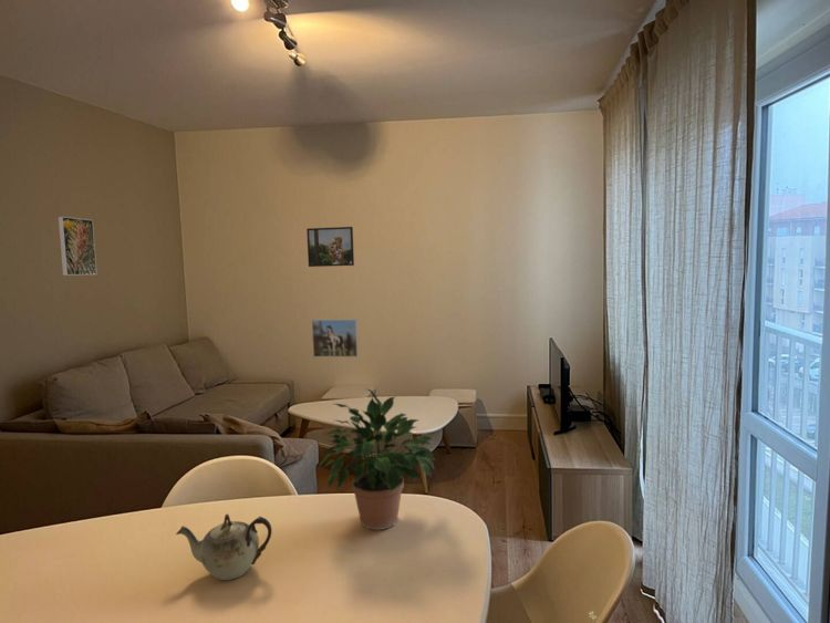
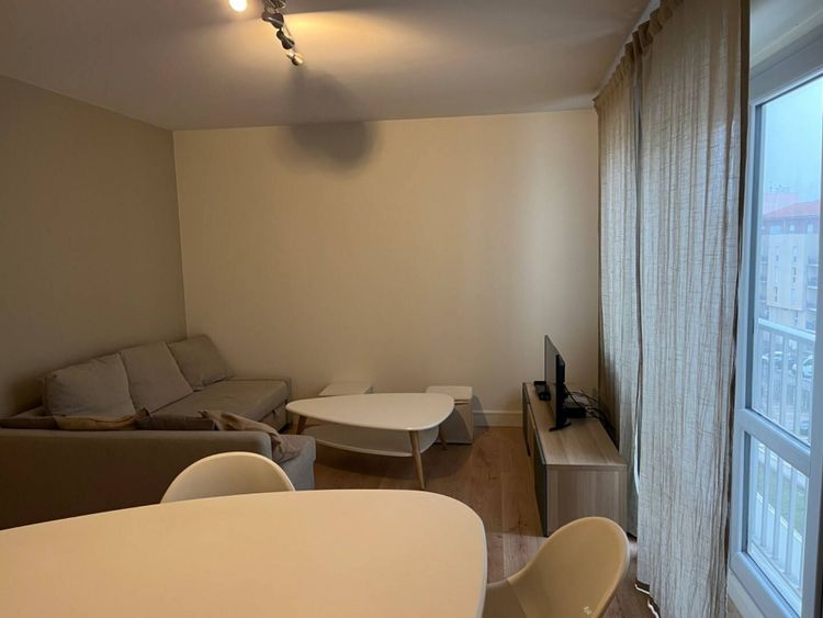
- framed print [56,216,98,277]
- potted plant [318,387,436,531]
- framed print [311,318,360,359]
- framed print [305,226,355,268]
- teapot [175,512,273,581]
